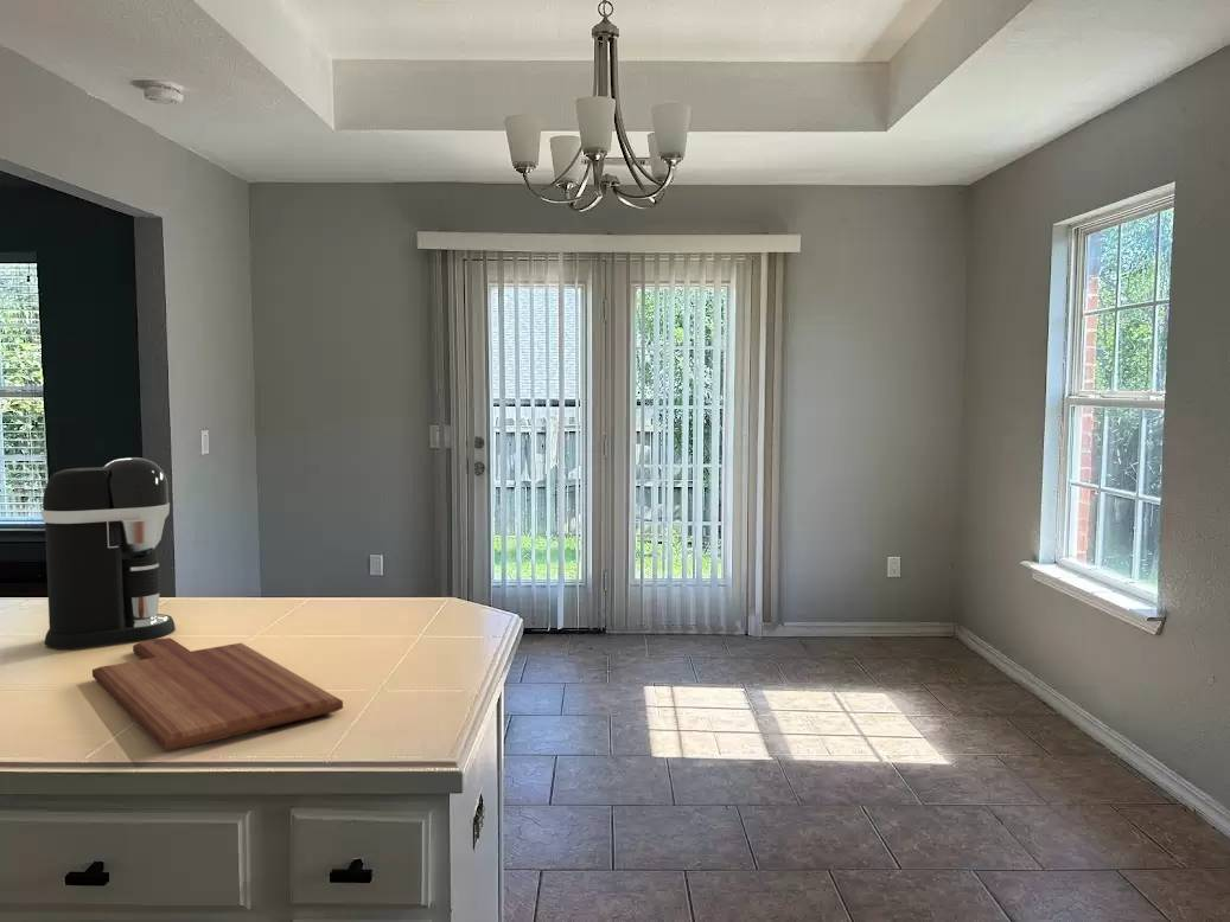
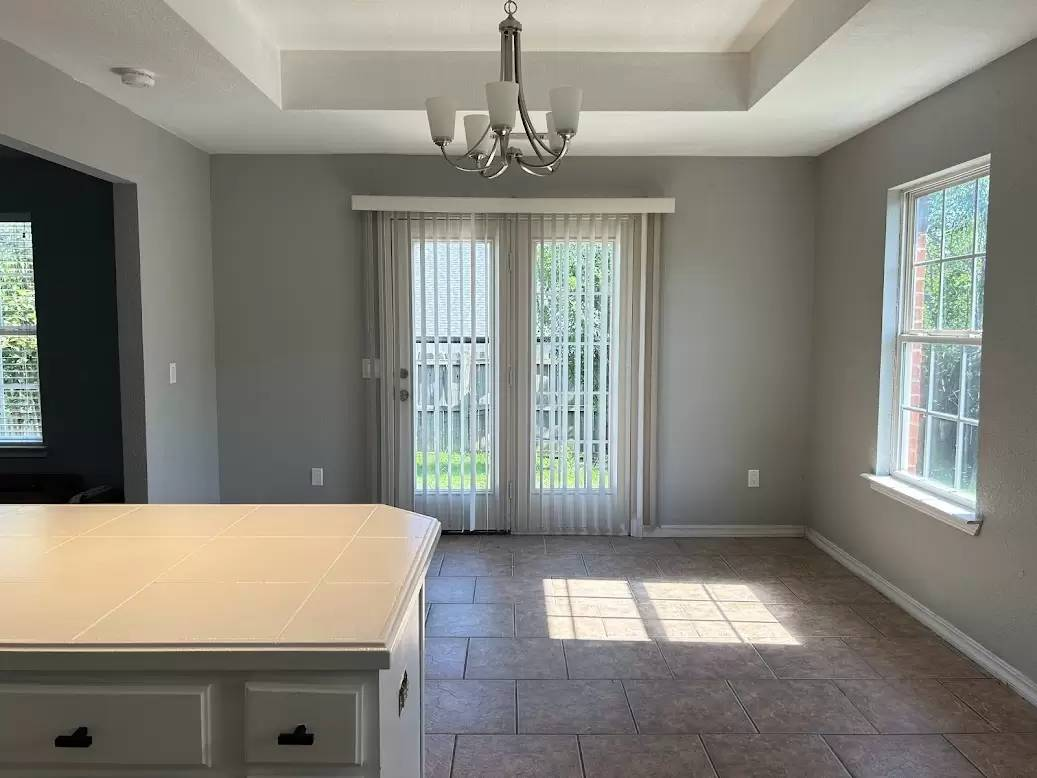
- coffee maker [40,456,177,649]
- cutting board [91,636,344,751]
